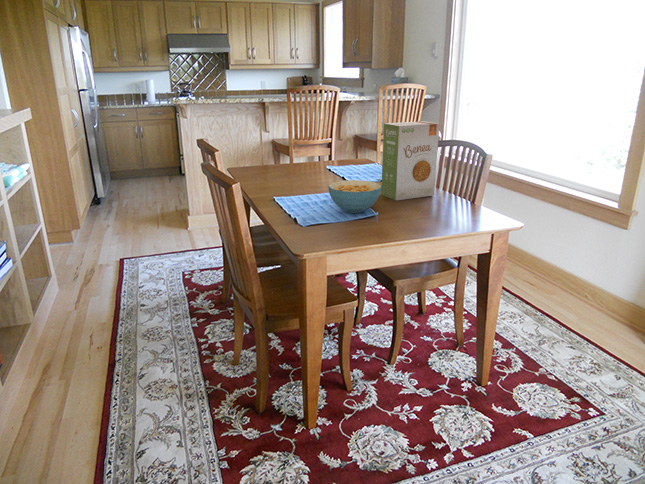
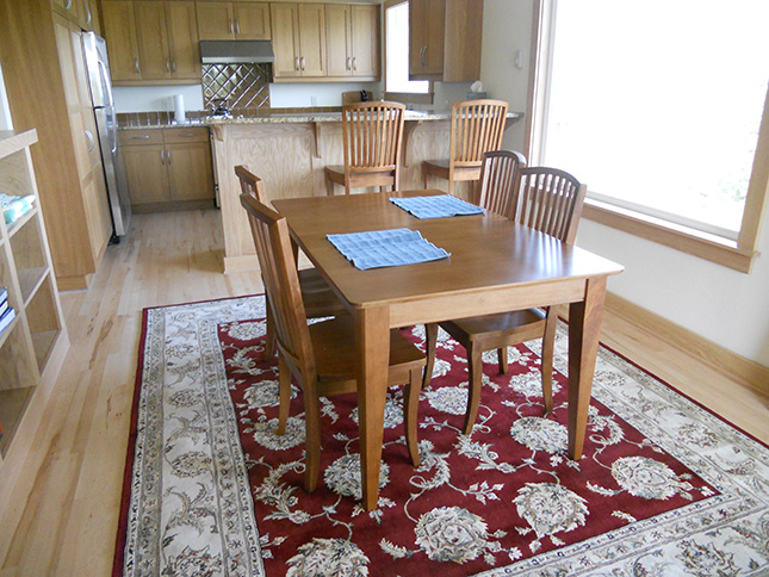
- cereal bowl [327,179,382,214]
- food box [380,120,440,201]
